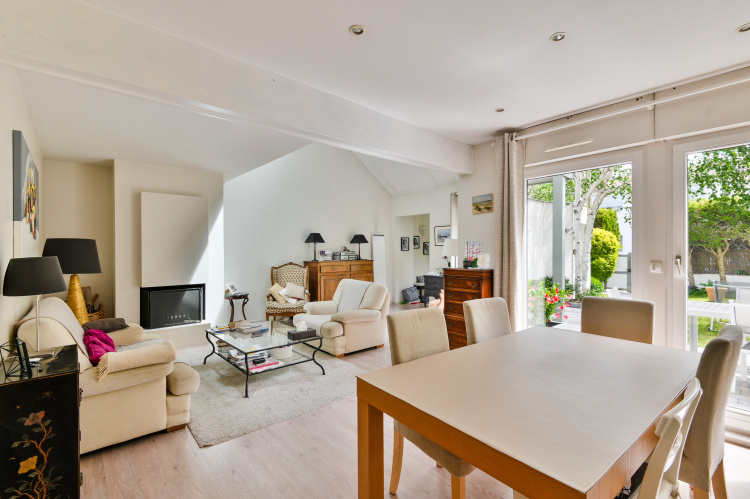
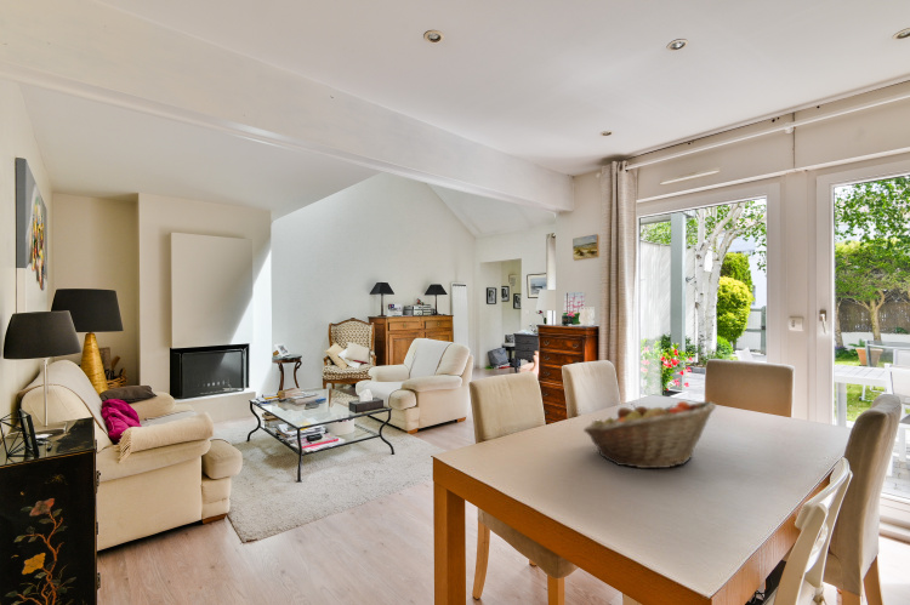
+ fruit basket [582,400,717,469]
